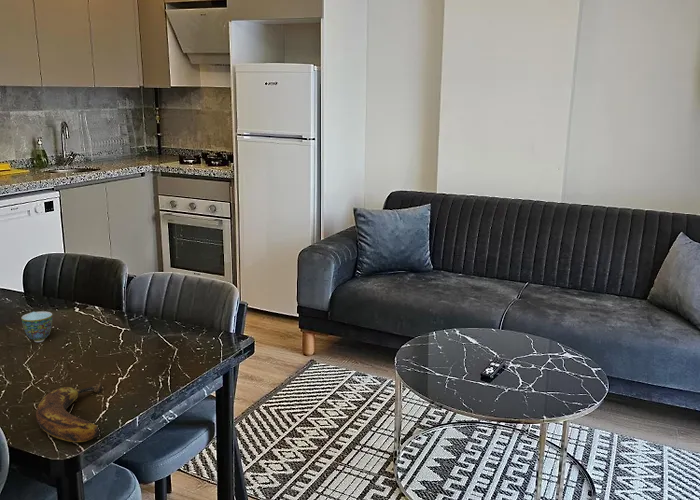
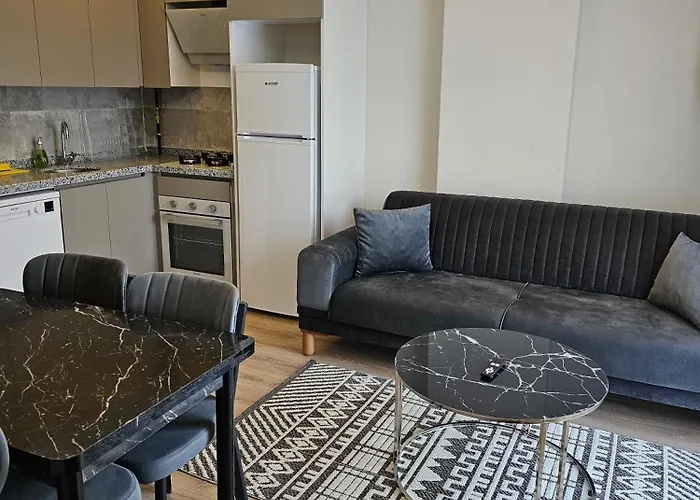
- banana [35,379,102,443]
- teacup [21,311,53,343]
